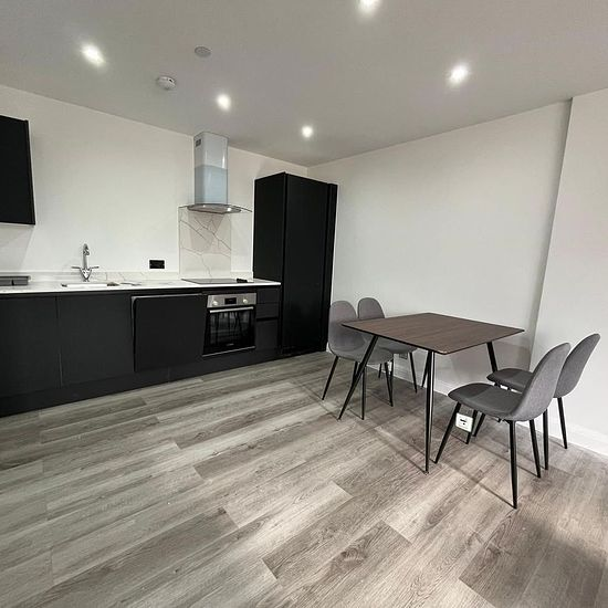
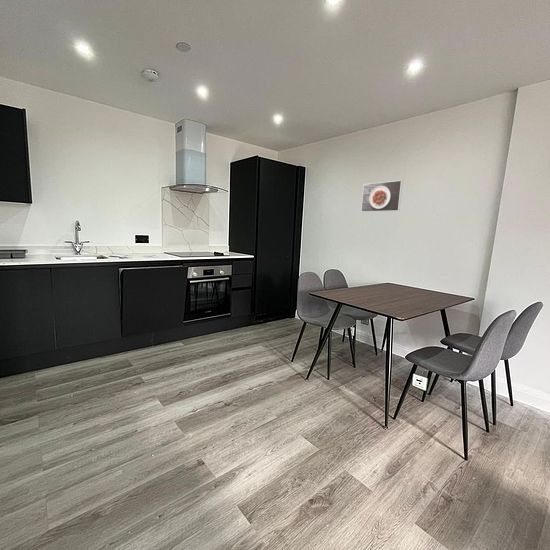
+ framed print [360,179,404,213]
